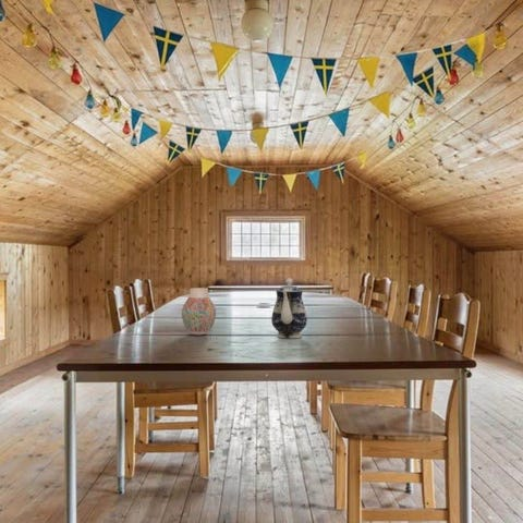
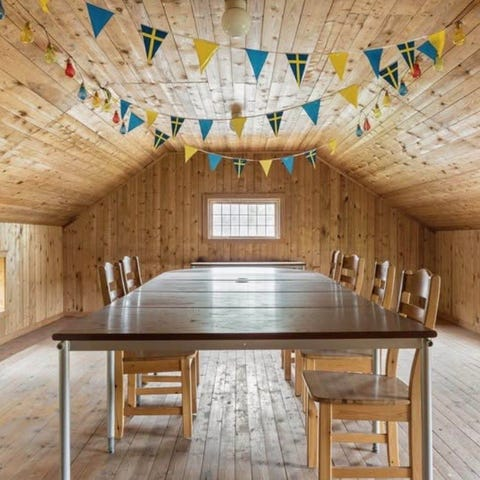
- vase [181,287,217,336]
- teapot [270,277,308,339]
